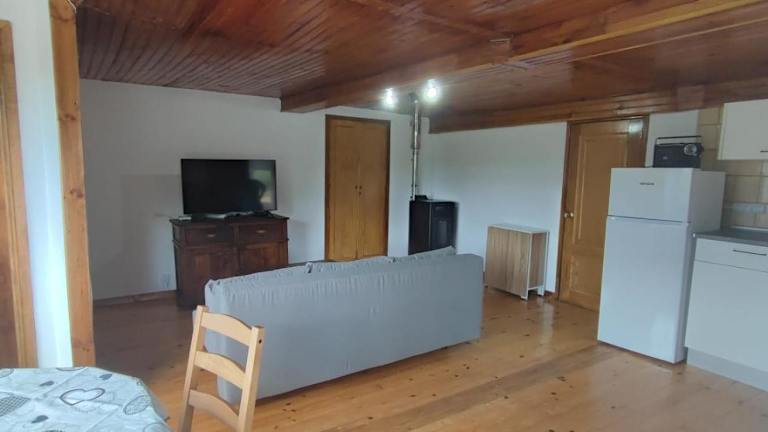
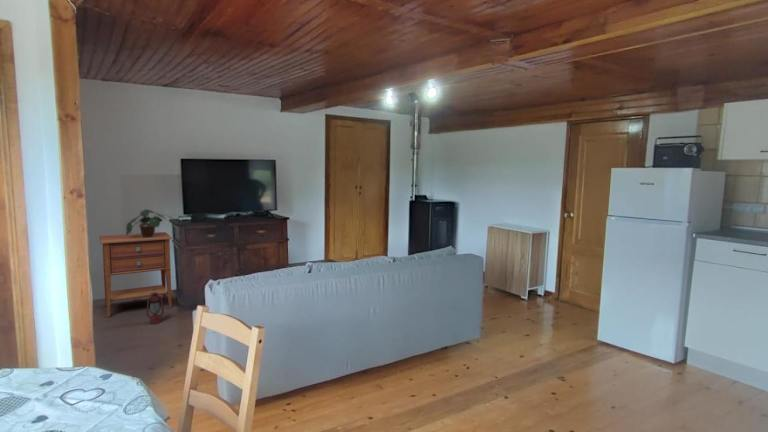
+ nightstand [98,231,174,318]
+ lantern [145,289,165,325]
+ potted plant [125,208,166,238]
